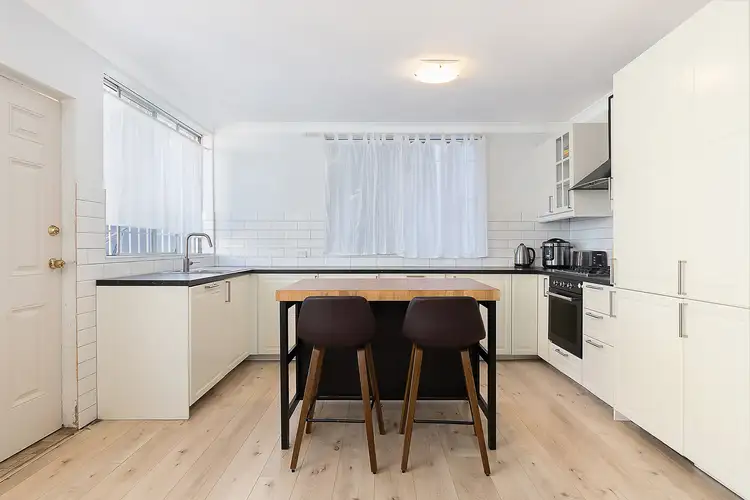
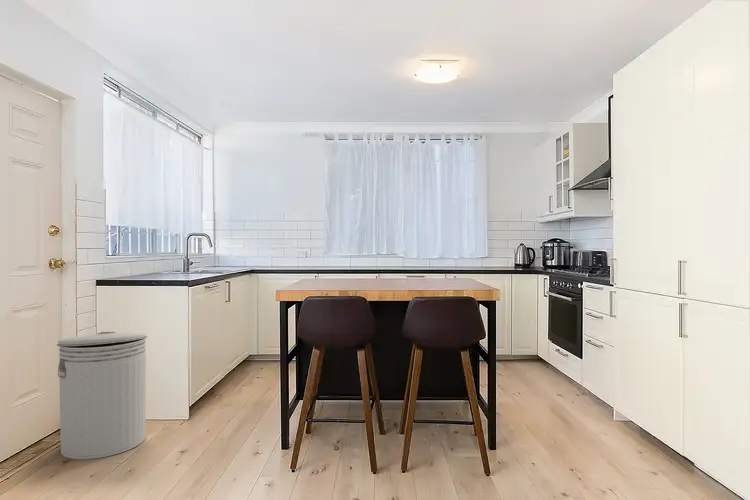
+ can [56,331,148,460]
